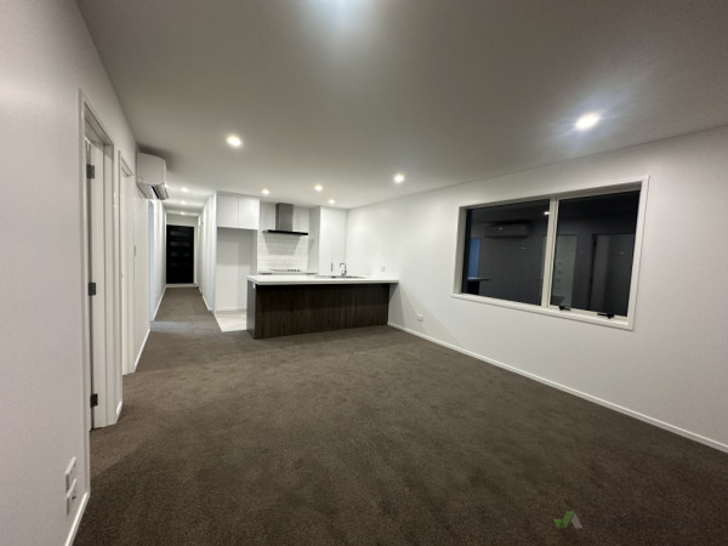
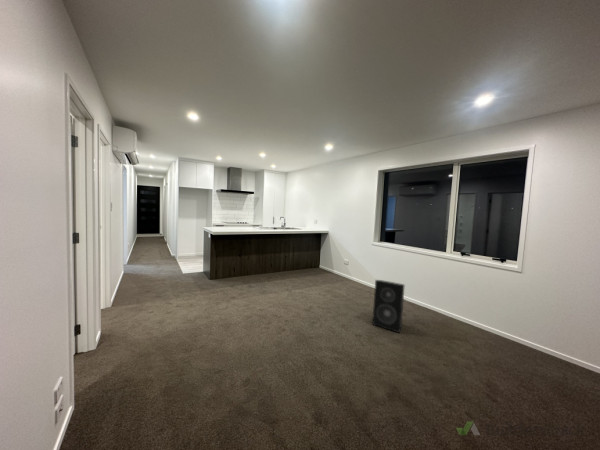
+ speaker [371,279,406,334]
